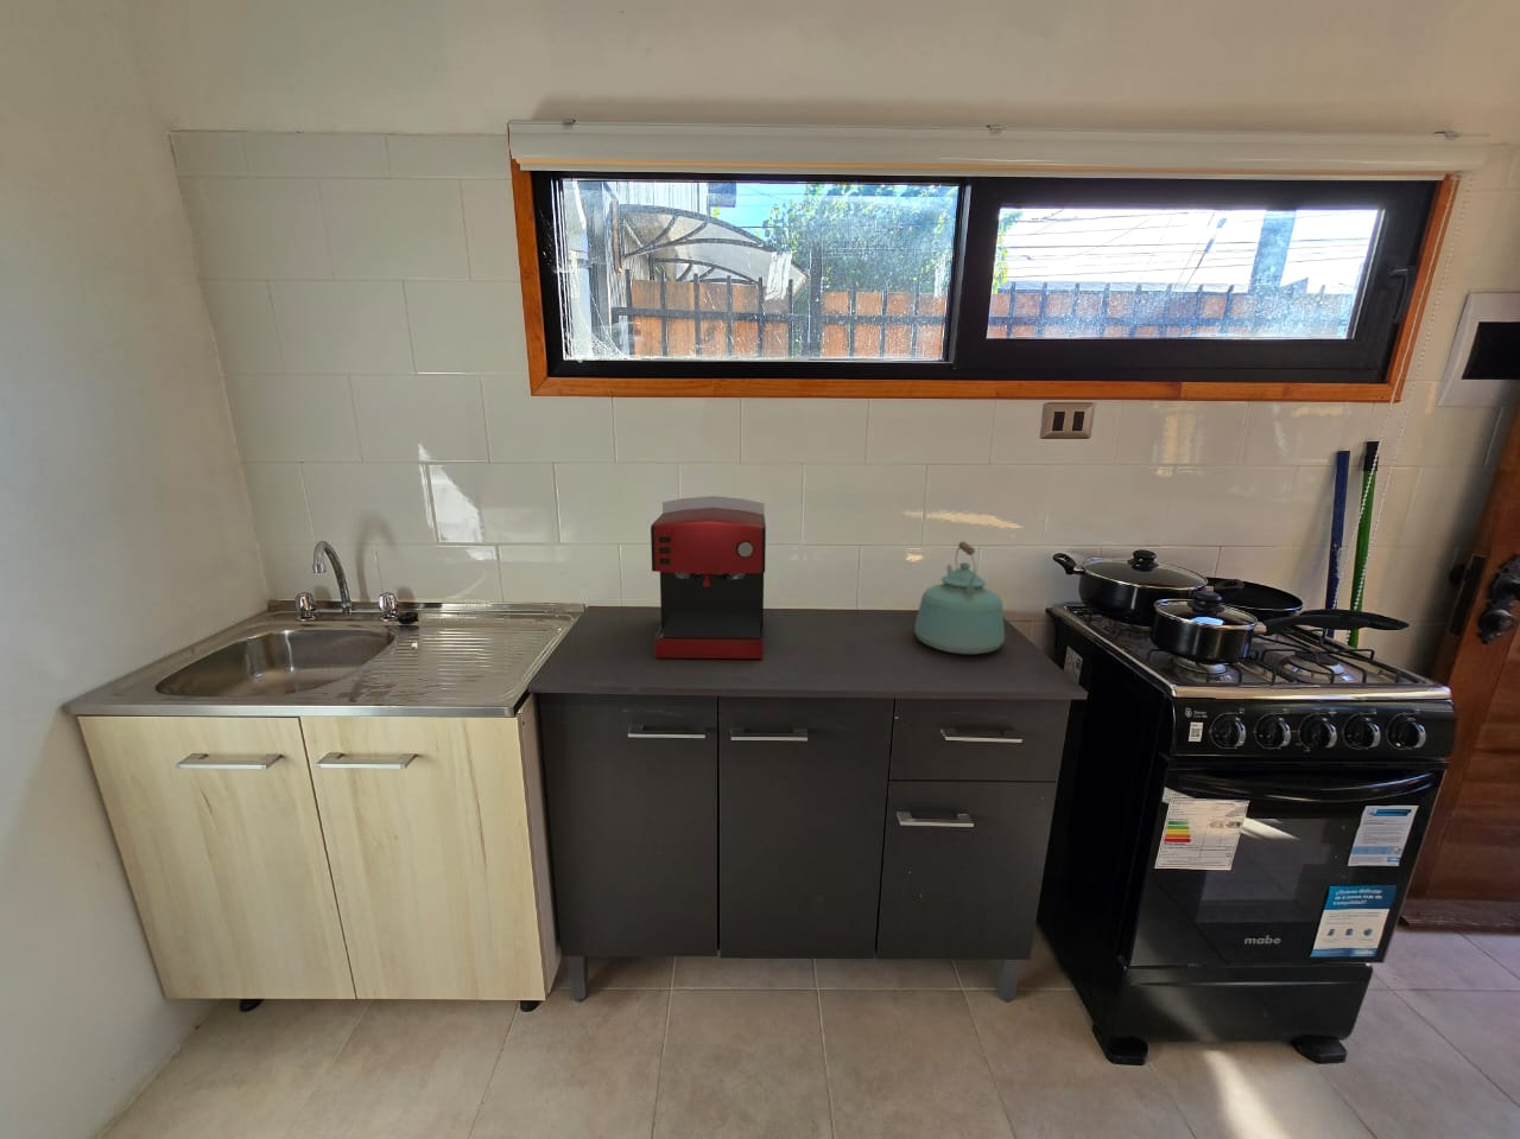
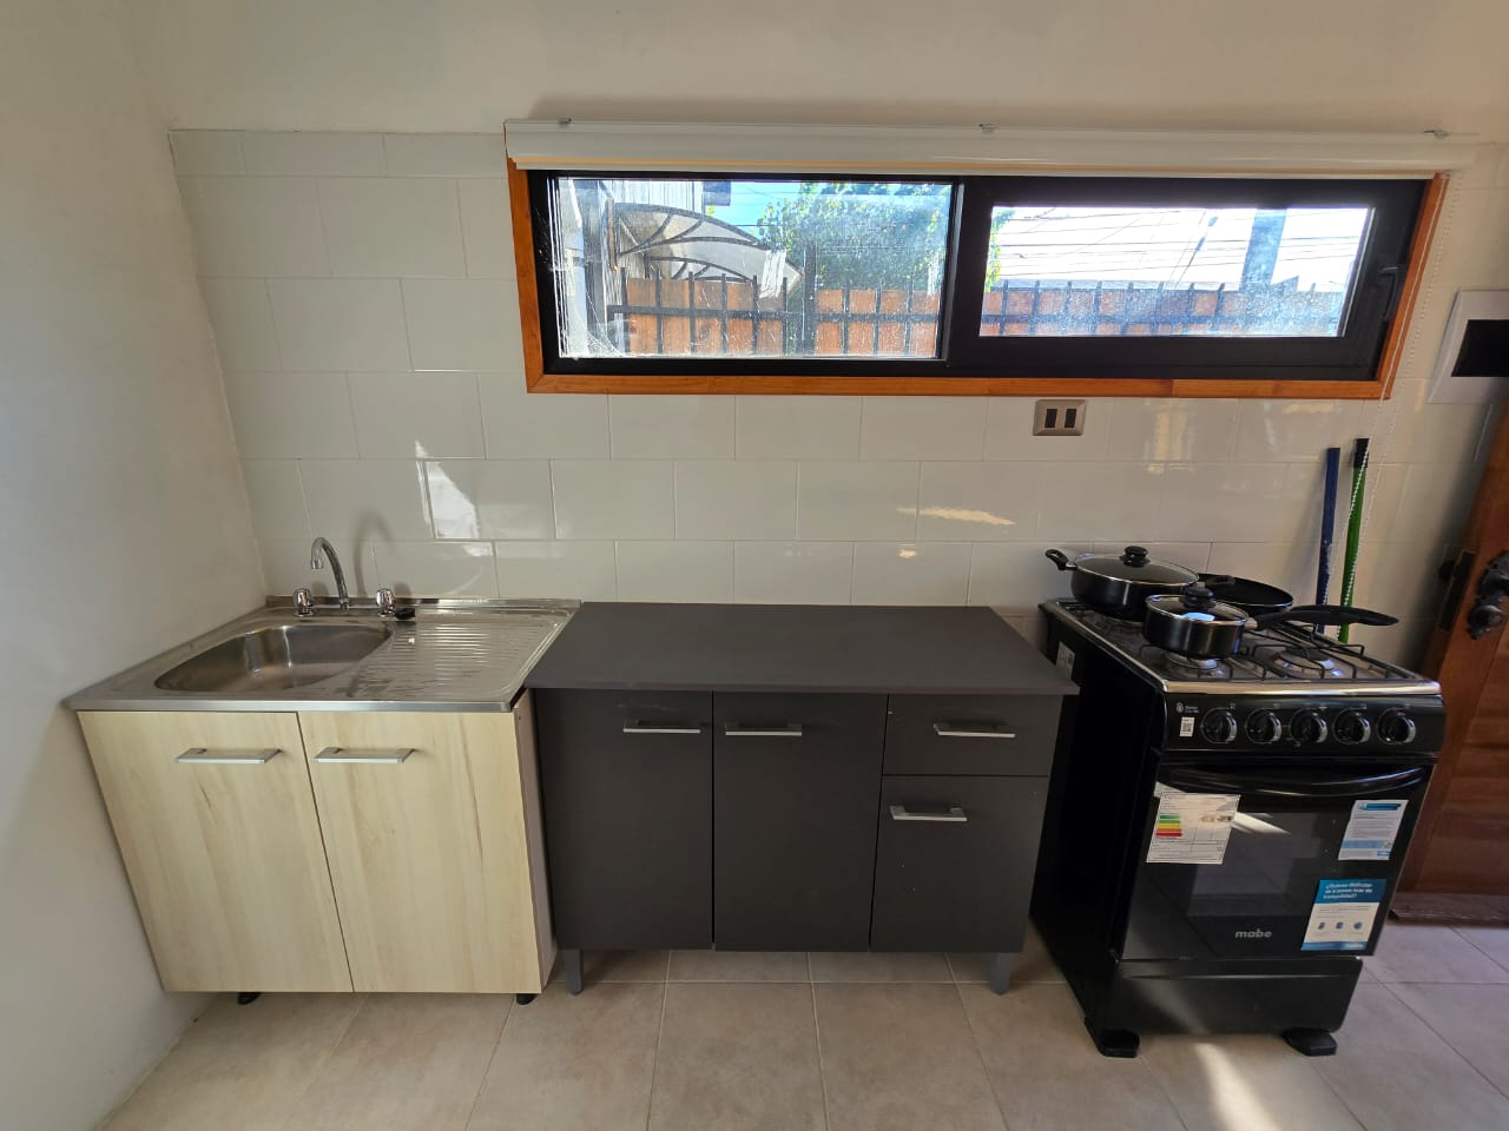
- kettle [913,540,1005,654]
- coffee maker [650,495,767,659]
